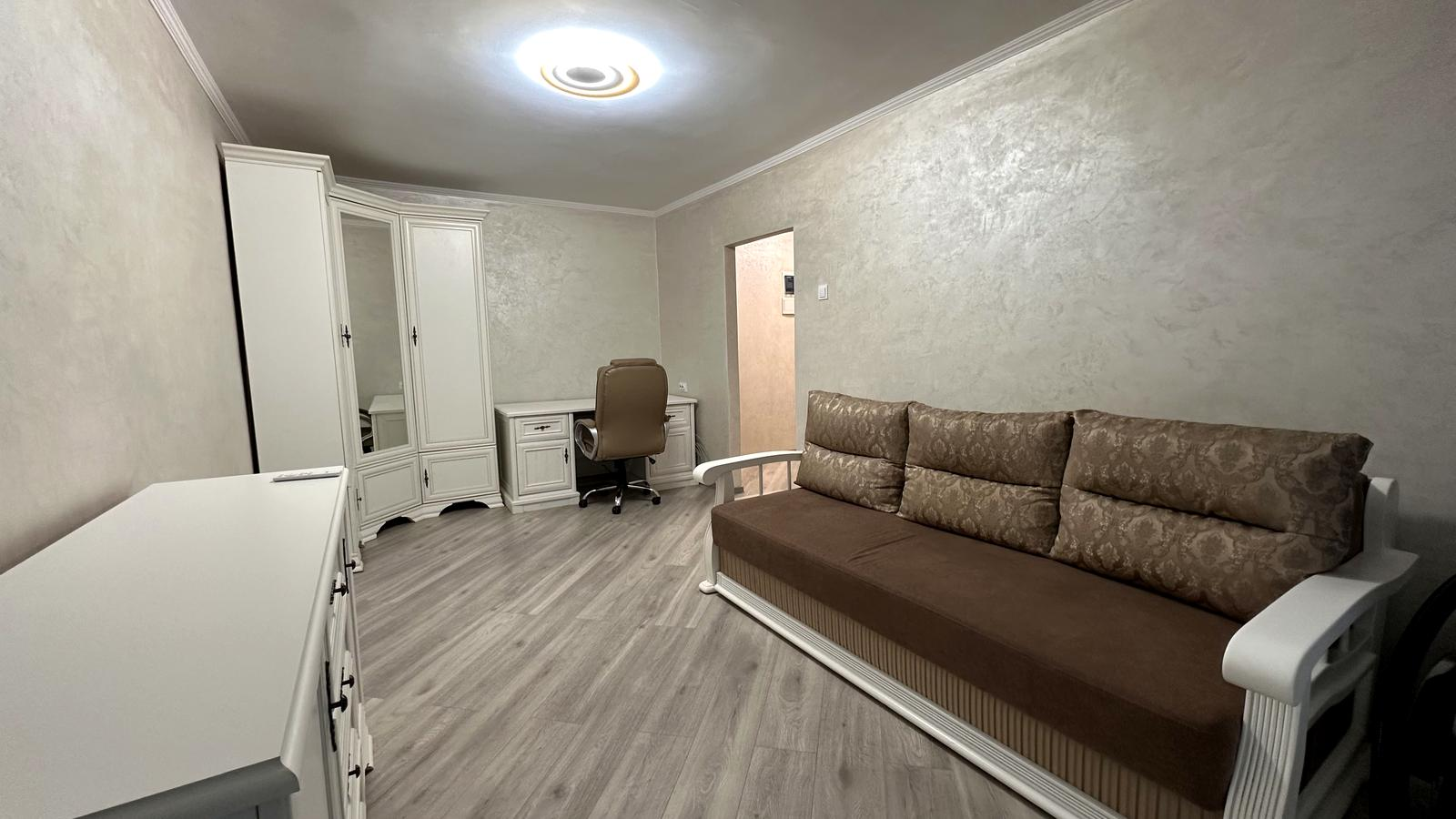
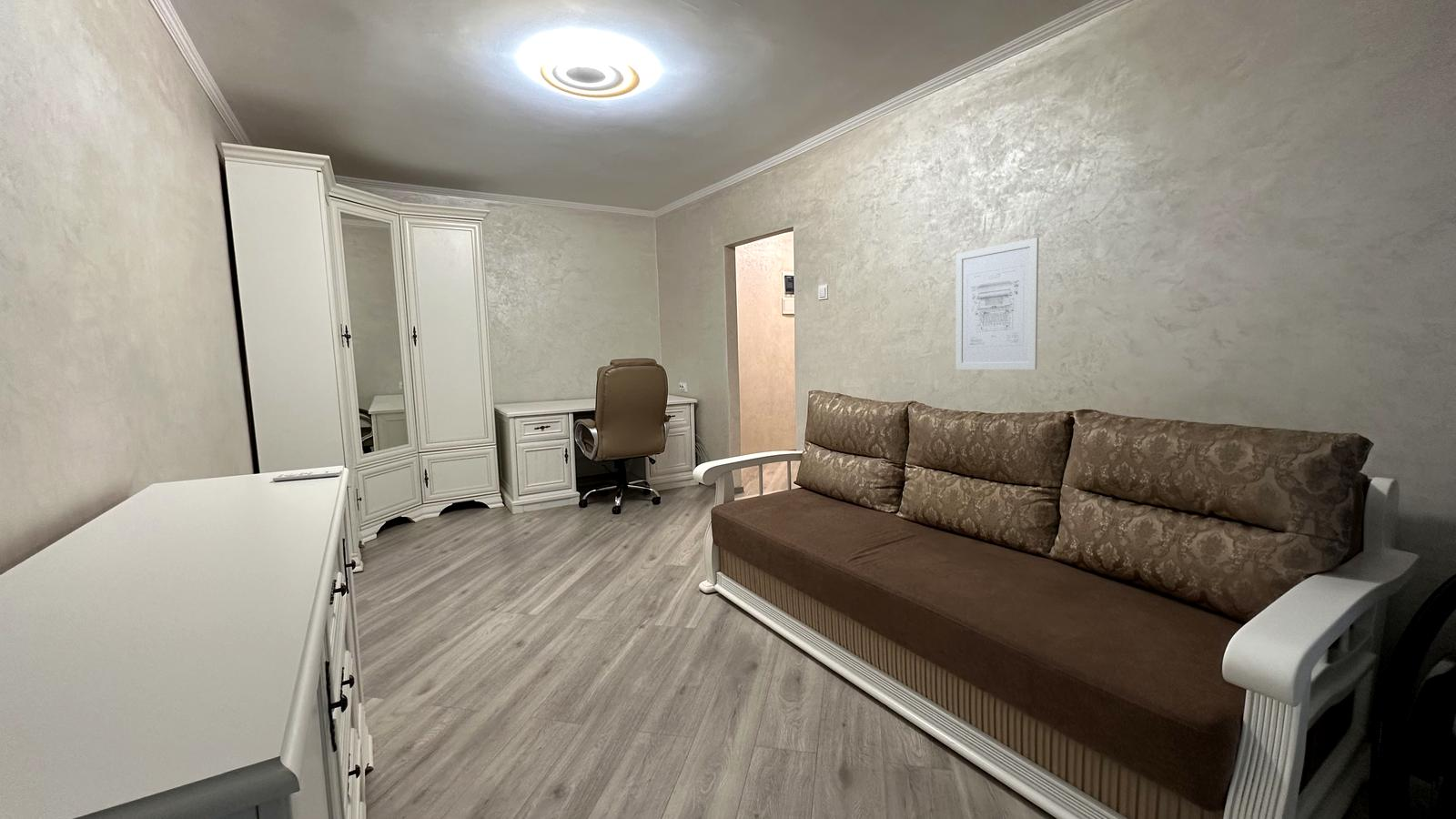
+ wall art [955,237,1040,370]
